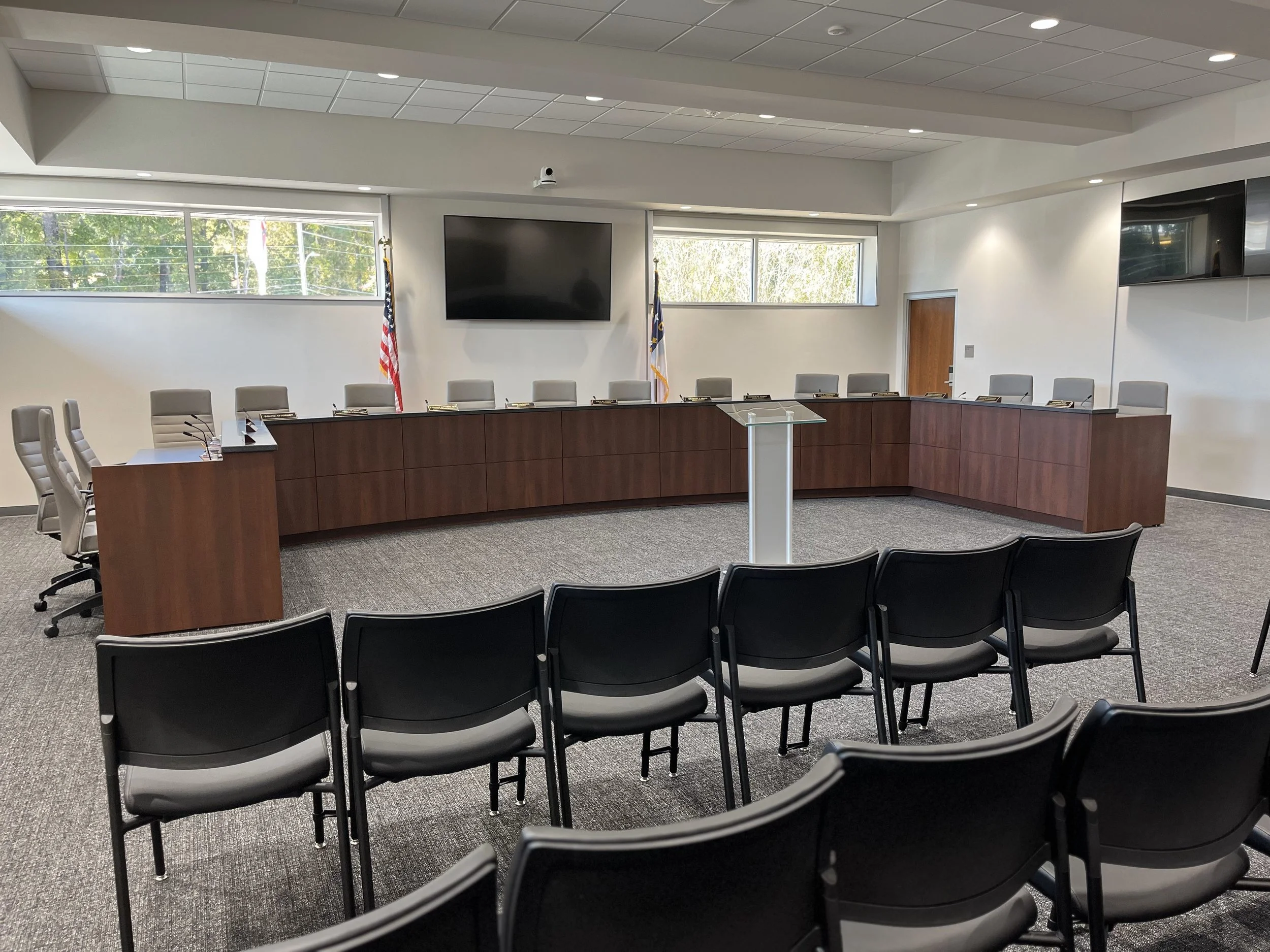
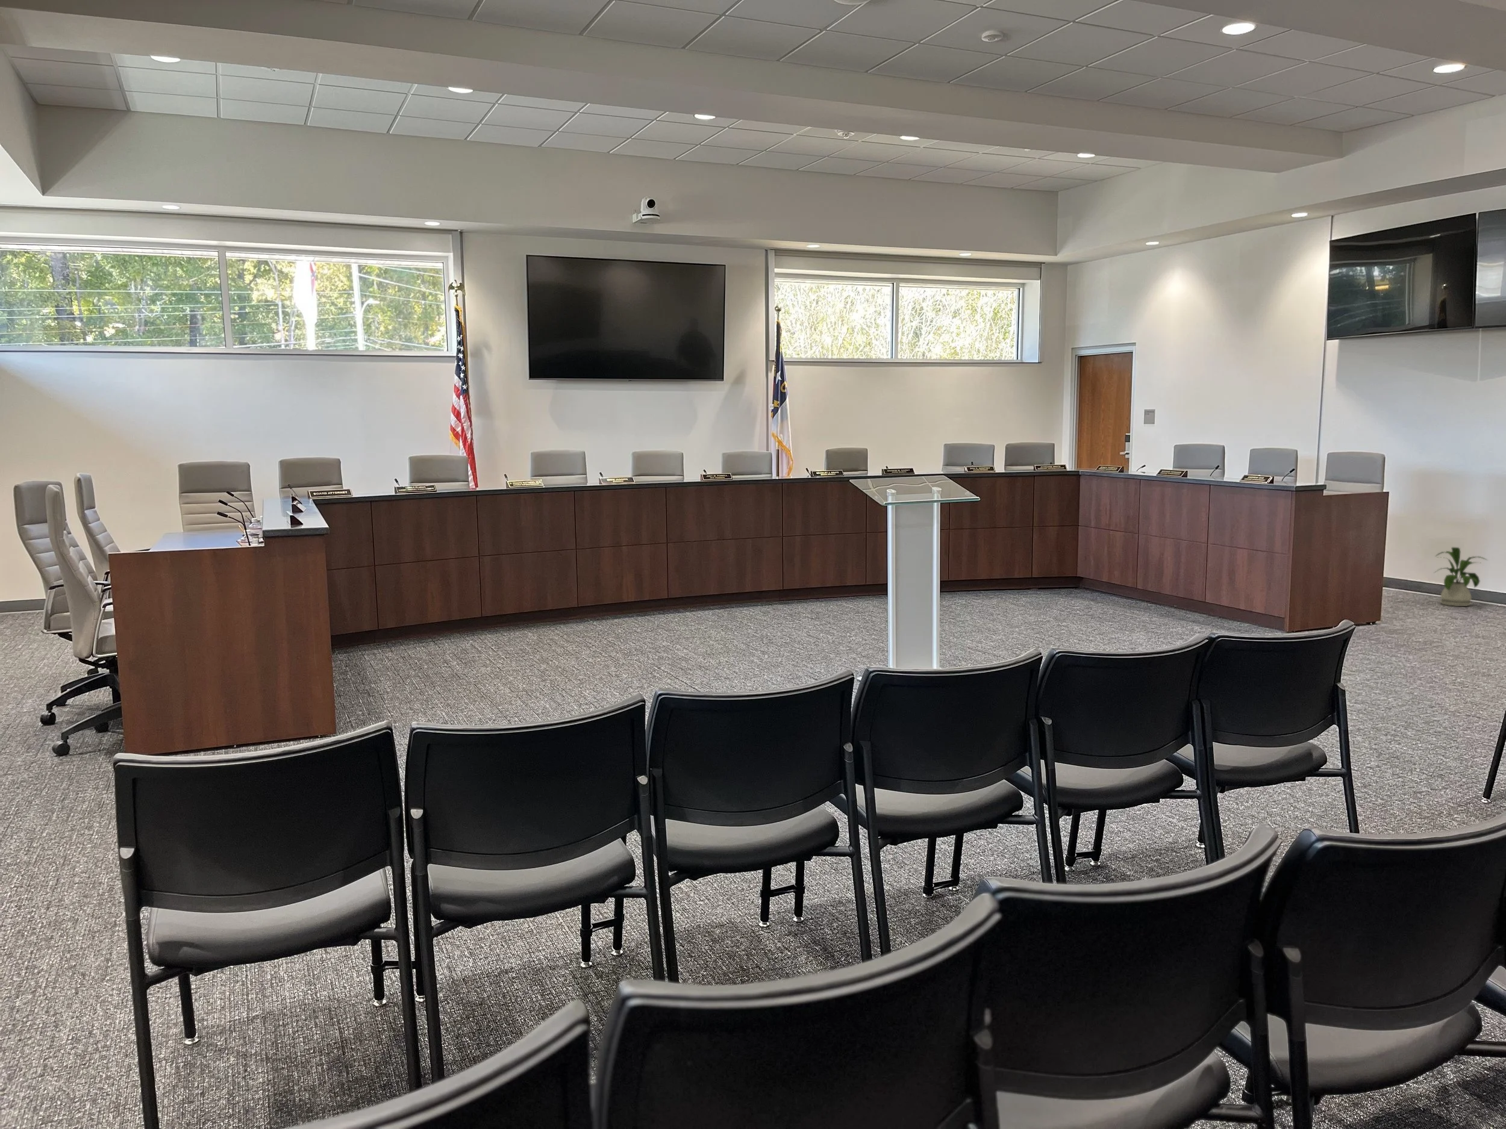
+ house plant [1432,547,1488,607]
